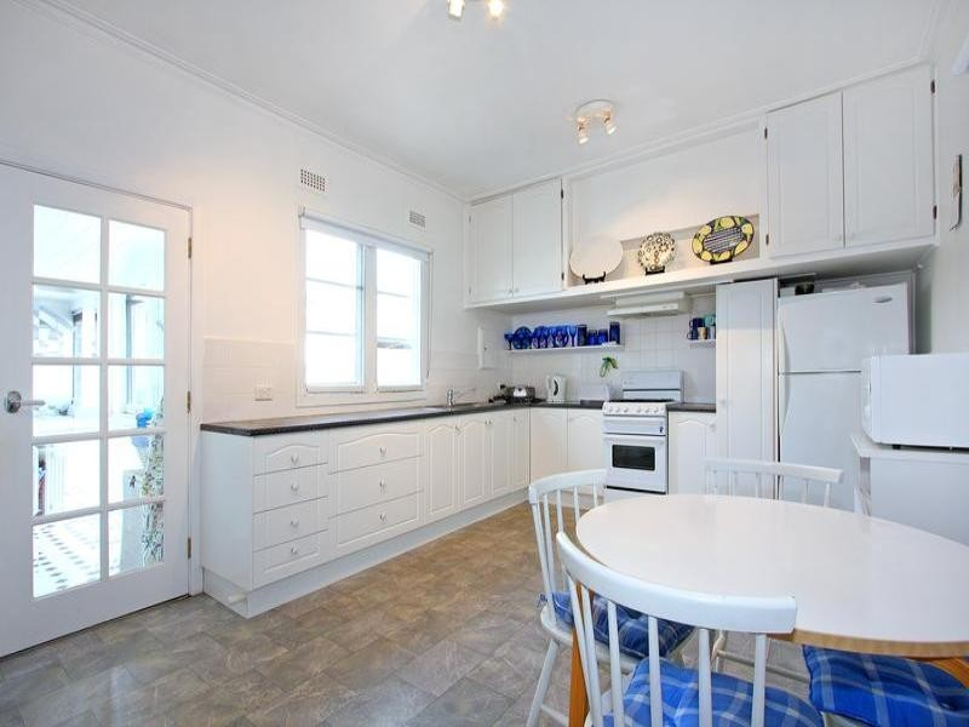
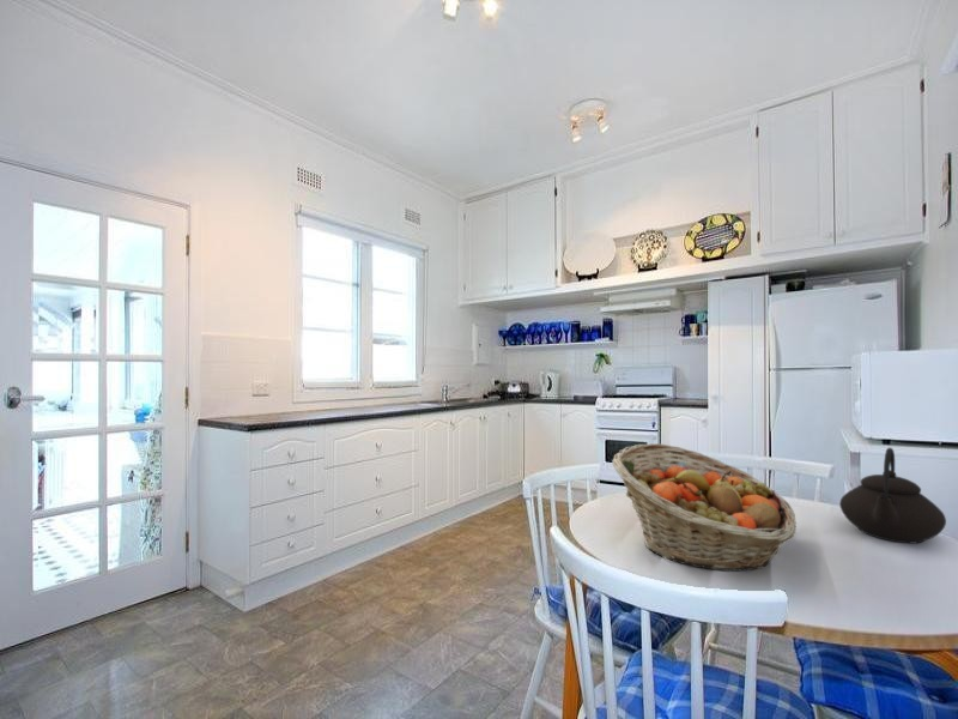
+ teapot [838,447,947,544]
+ fruit basket [612,442,798,573]
